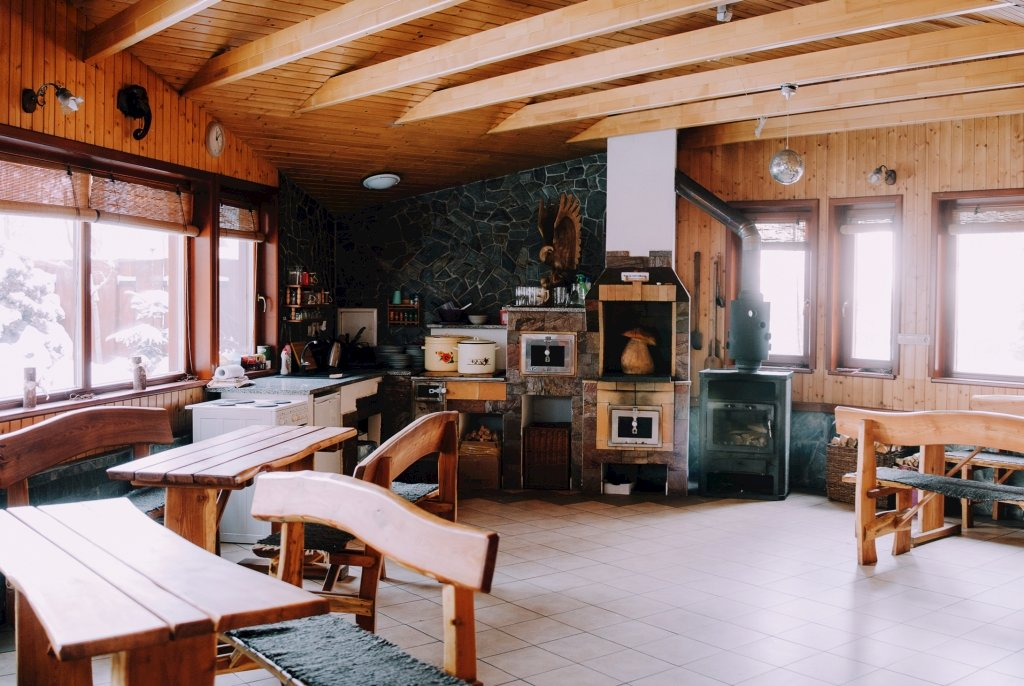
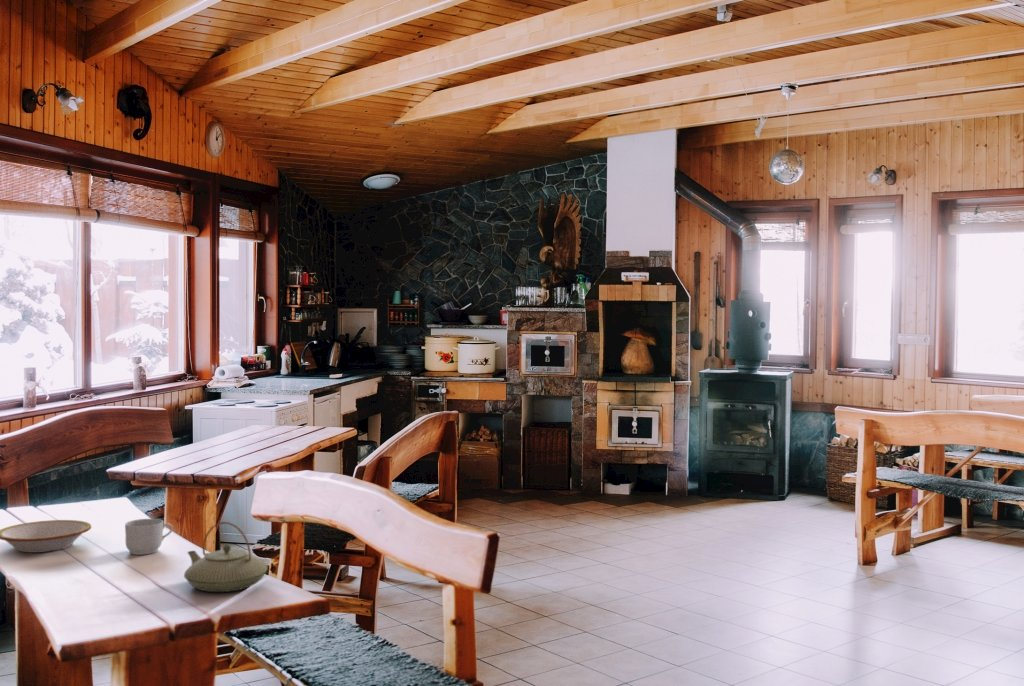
+ teapot [183,521,269,593]
+ mug [124,518,174,556]
+ bowl [0,519,92,554]
